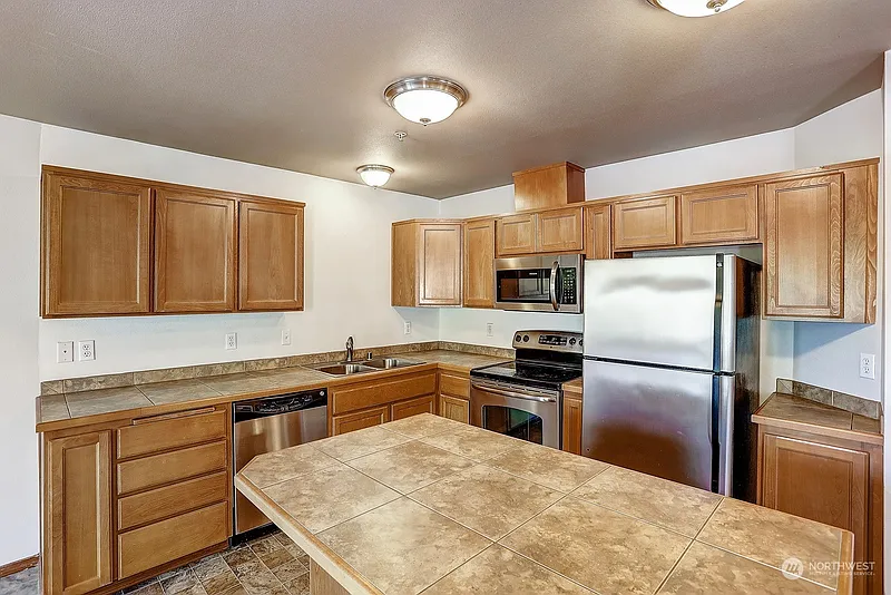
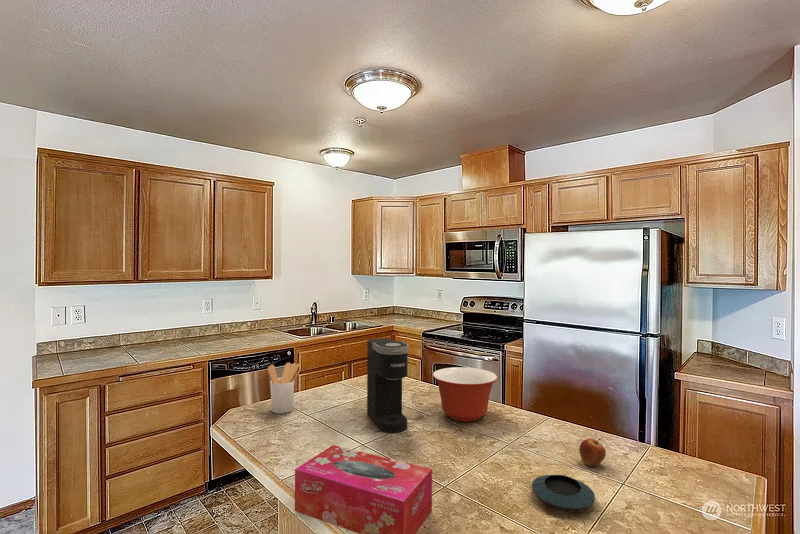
+ utensil holder [267,362,301,415]
+ tissue box [294,444,433,534]
+ coffee maker [366,337,410,433]
+ saucer [531,474,596,510]
+ mixing bowl [432,366,498,422]
+ fruit [578,437,607,467]
